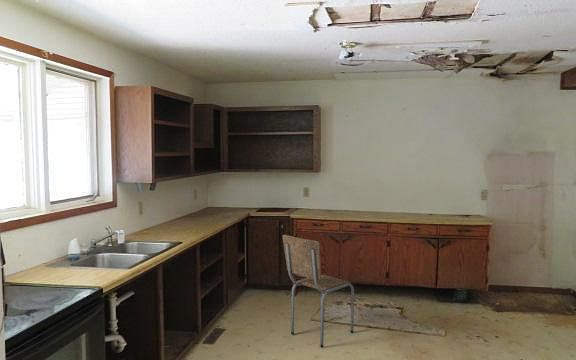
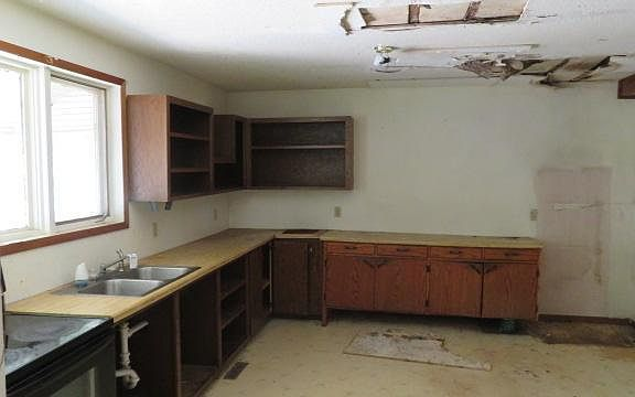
- dining chair [282,234,355,349]
